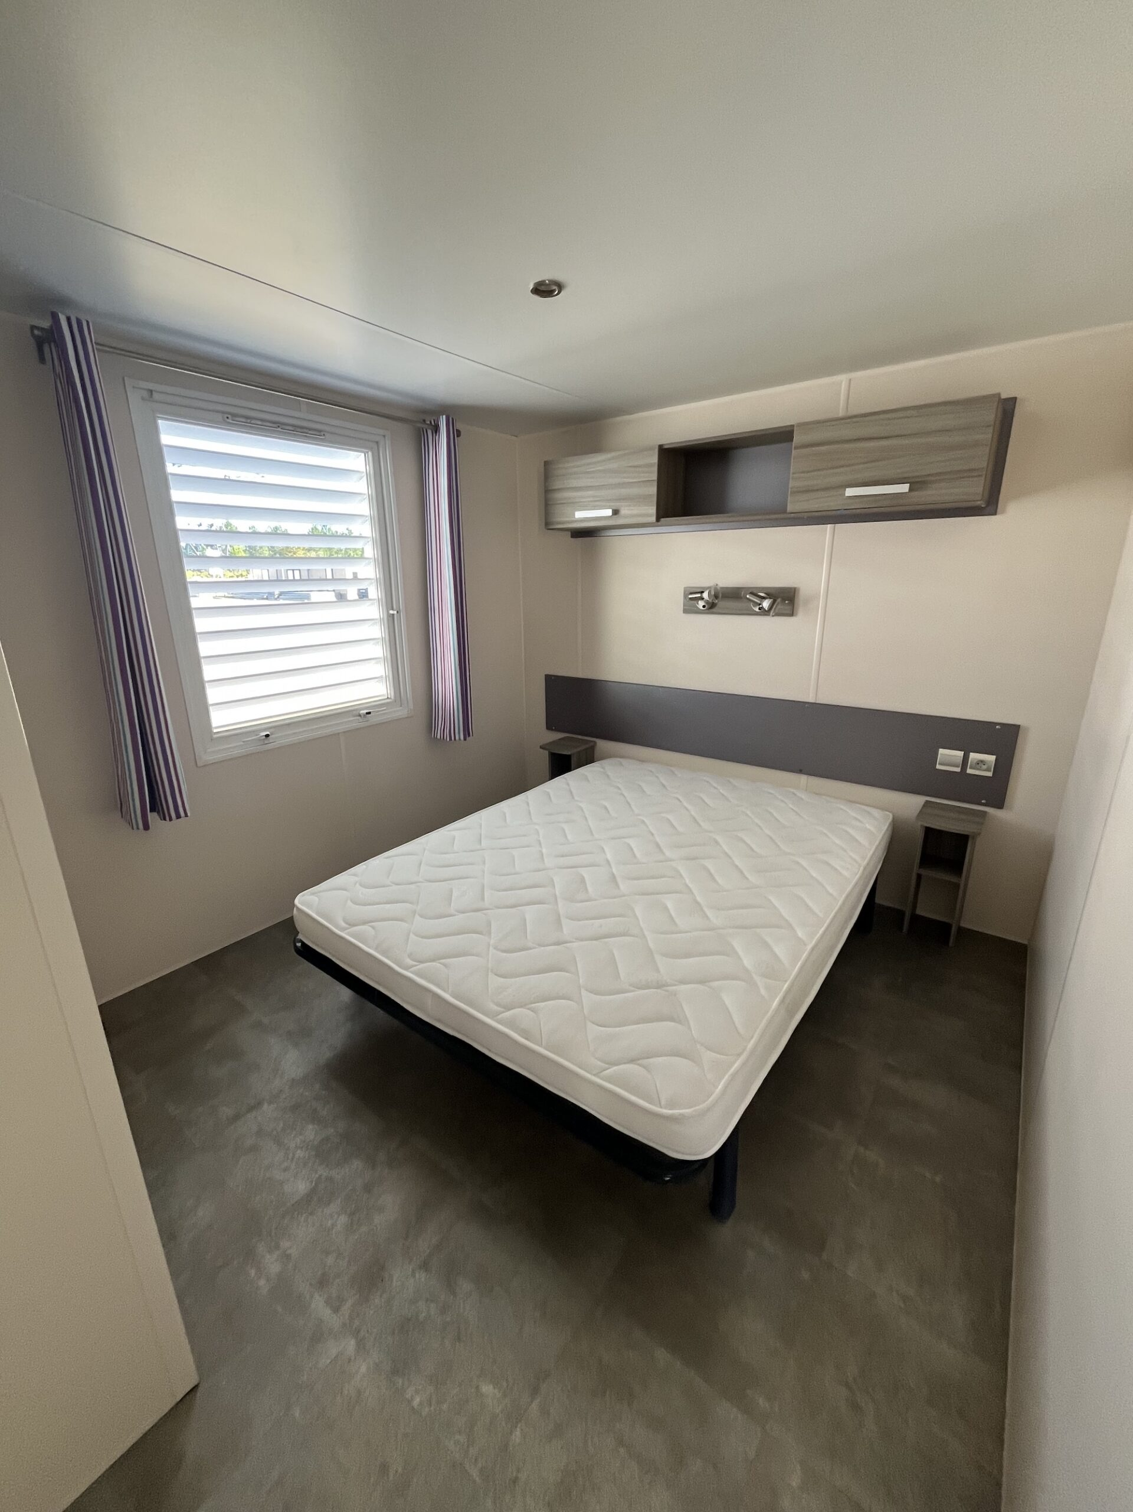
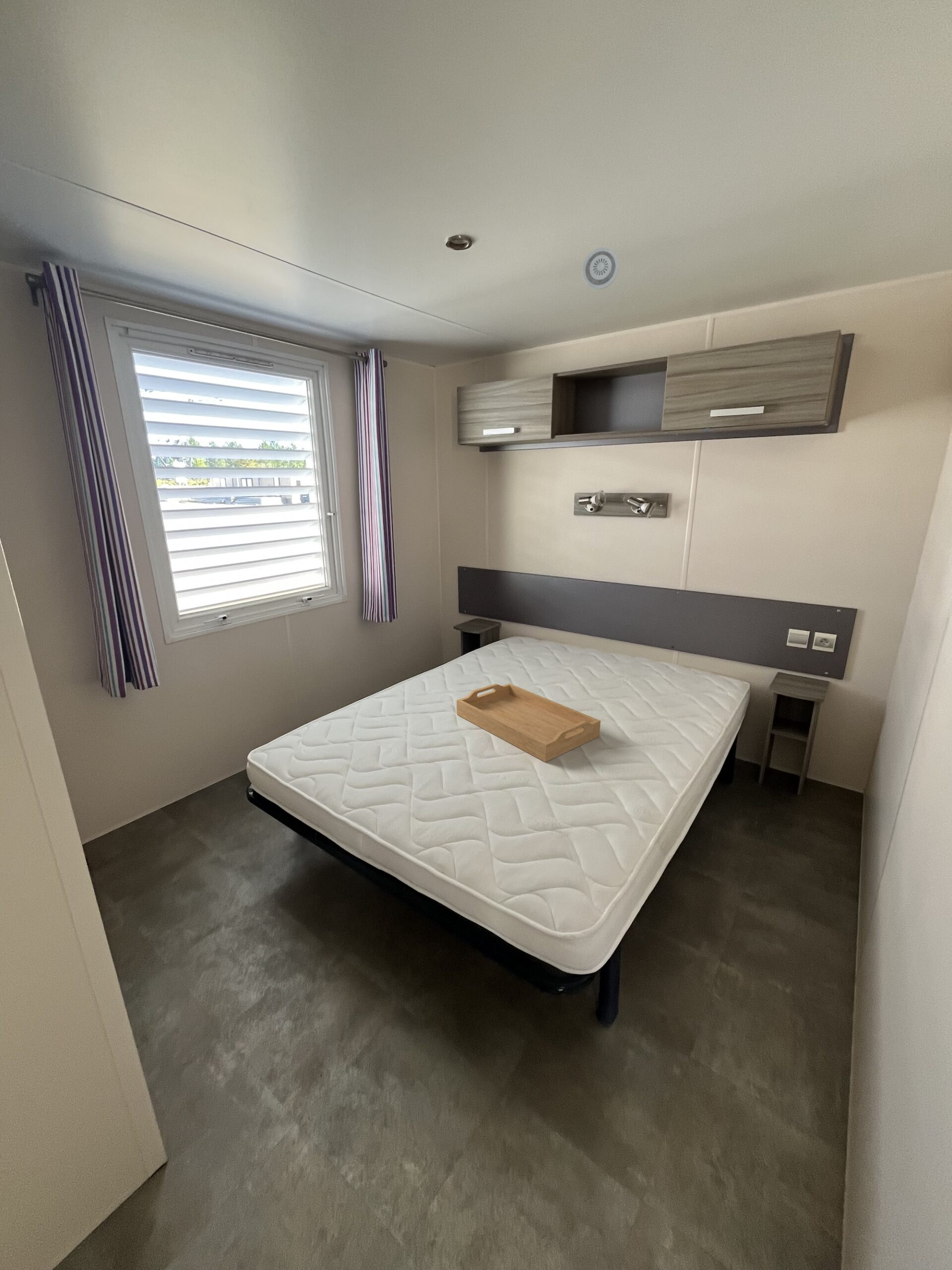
+ serving tray [456,683,601,762]
+ smoke detector [582,247,620,290]
